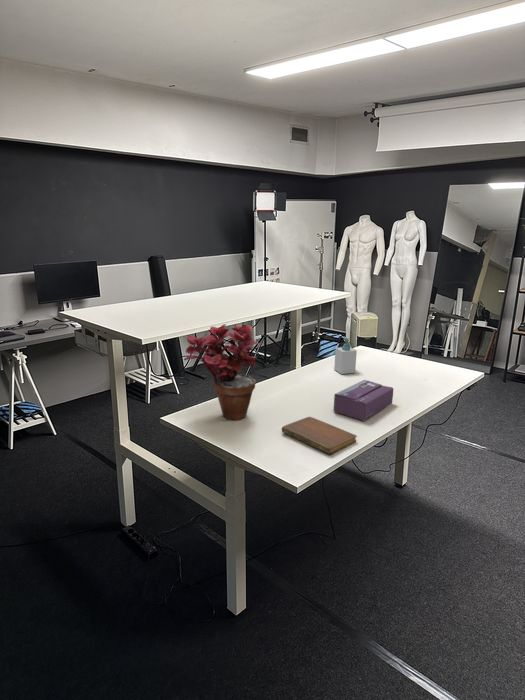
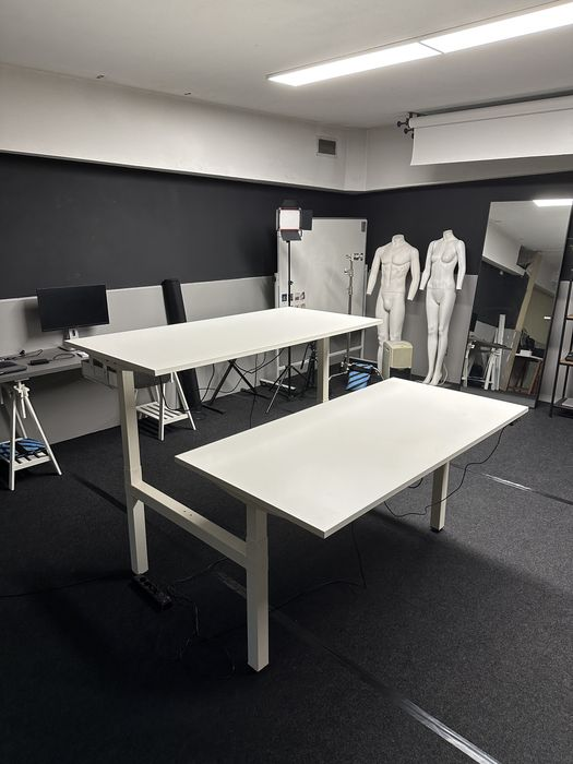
- tissue box [333,379,394,422]
- soap bottle [333,335,358,375]
- potted plant [183,323,260,421]
- notebook [281,416,358,455]
